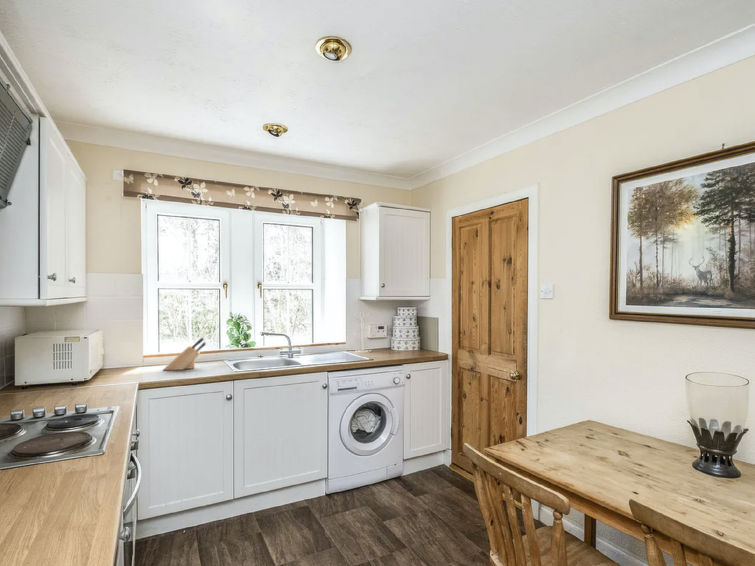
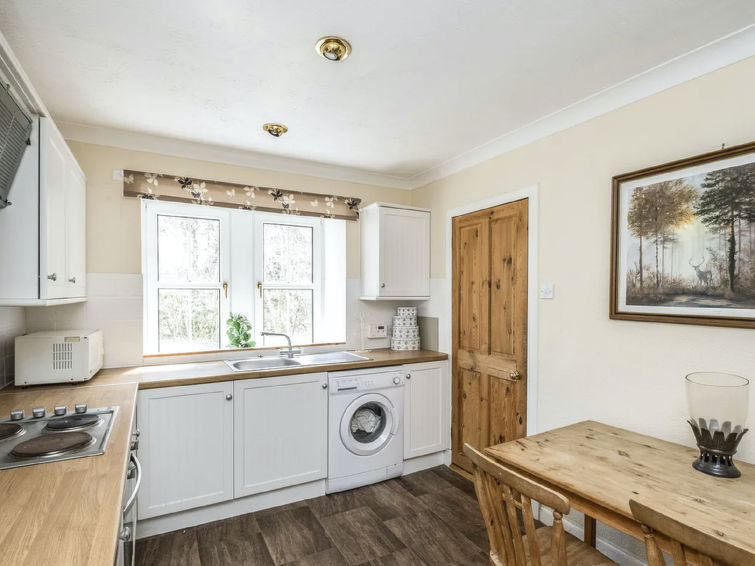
- knife block [163,337,207,371]
